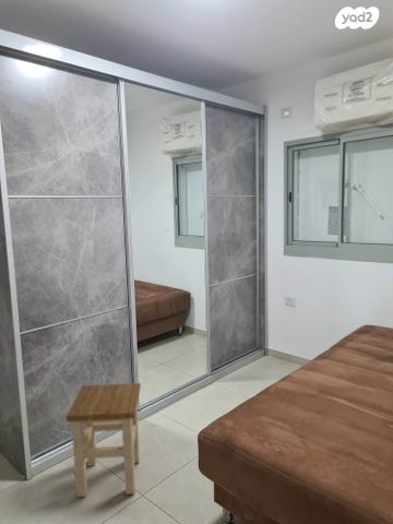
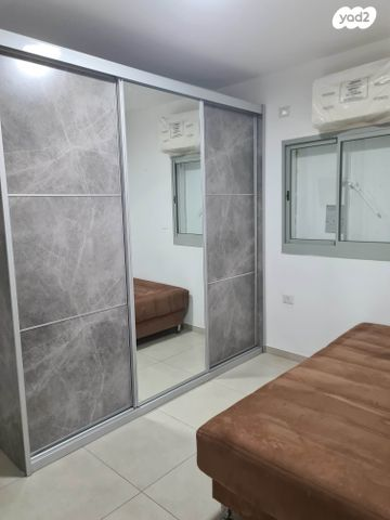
- stool [64,382,142,499]
